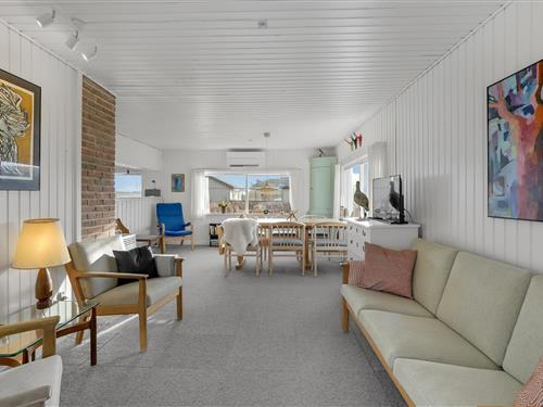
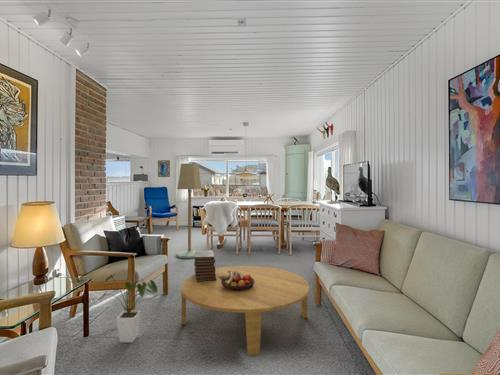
+ coffee table [180,265,311,357]
+ fruit bowl [218,270,255,291]
+ house plant [99,273,159,344]
+ book stack [193,249,217,282]
+ floor lamp [175,162,203,259]
